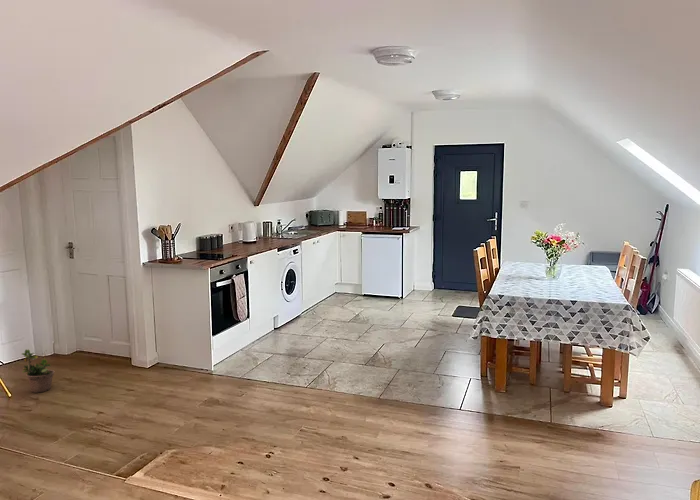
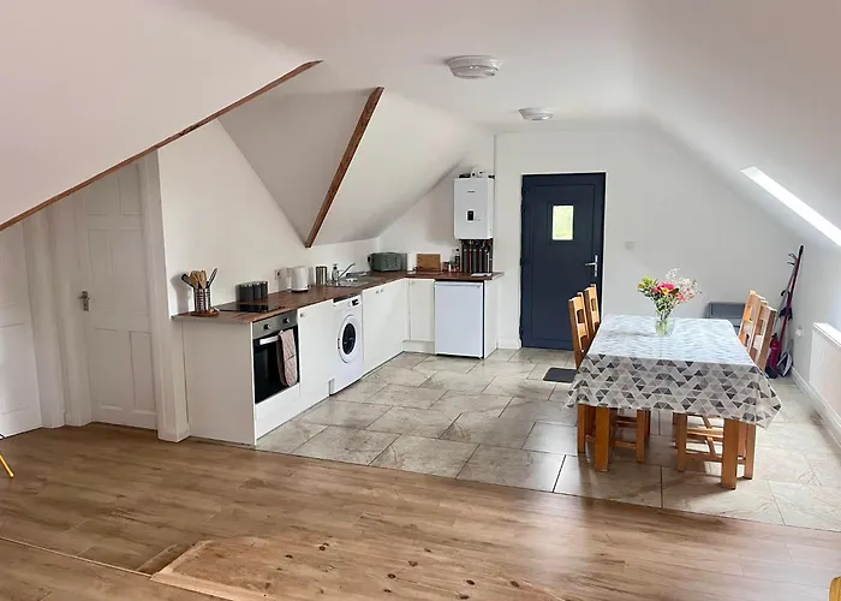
- potted plant [21,348,55,394]
